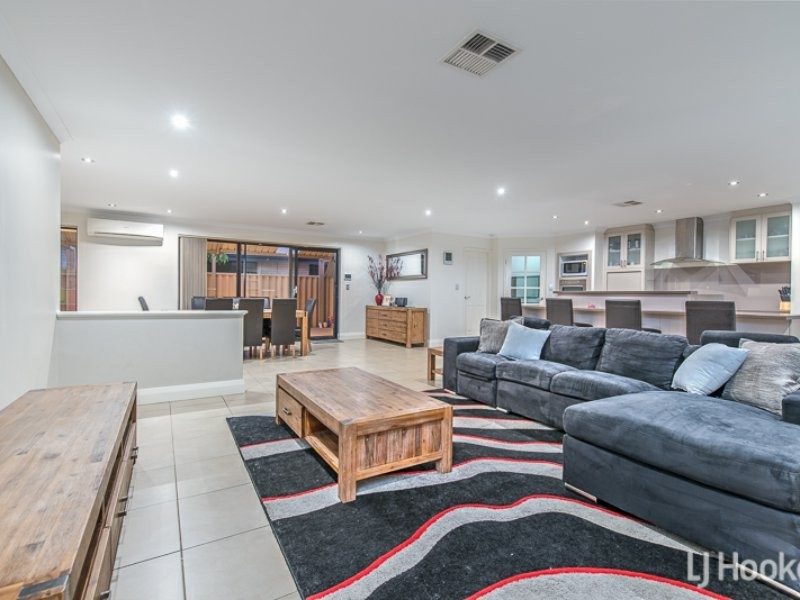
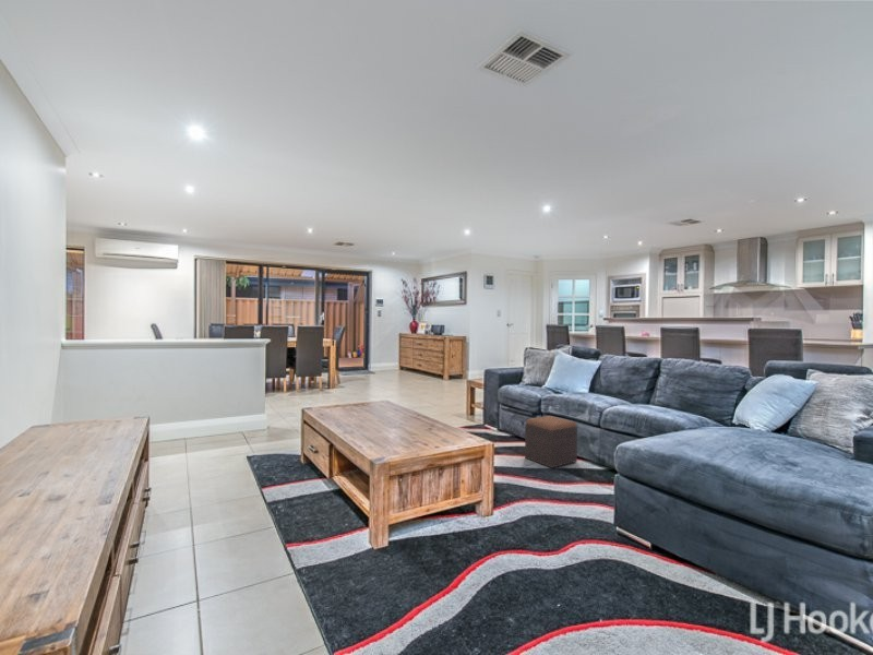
+ footstool [524,415,578,469]
